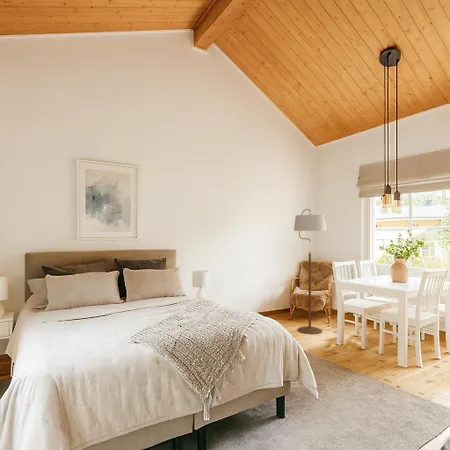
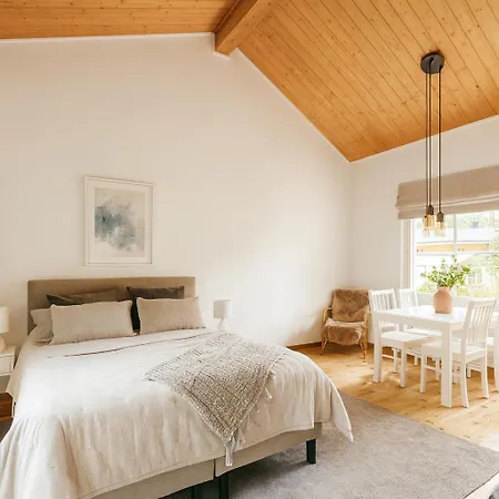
- floor lamp [293,208,327,335]
